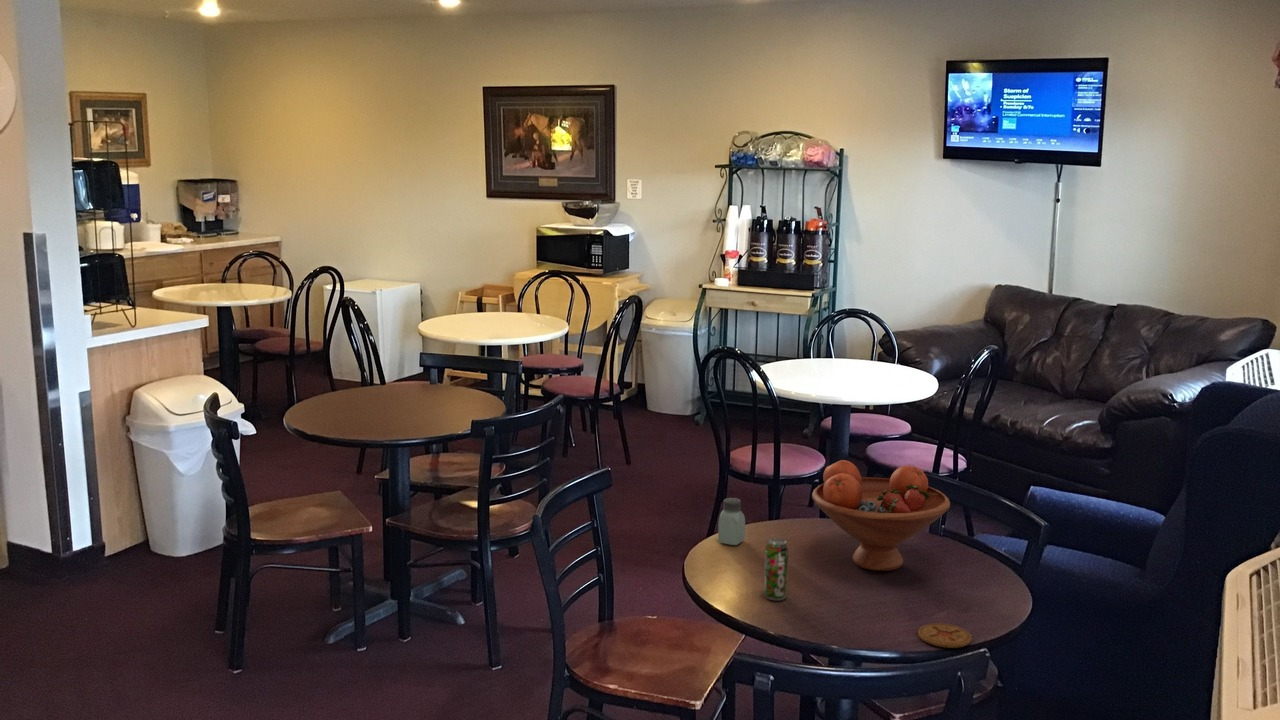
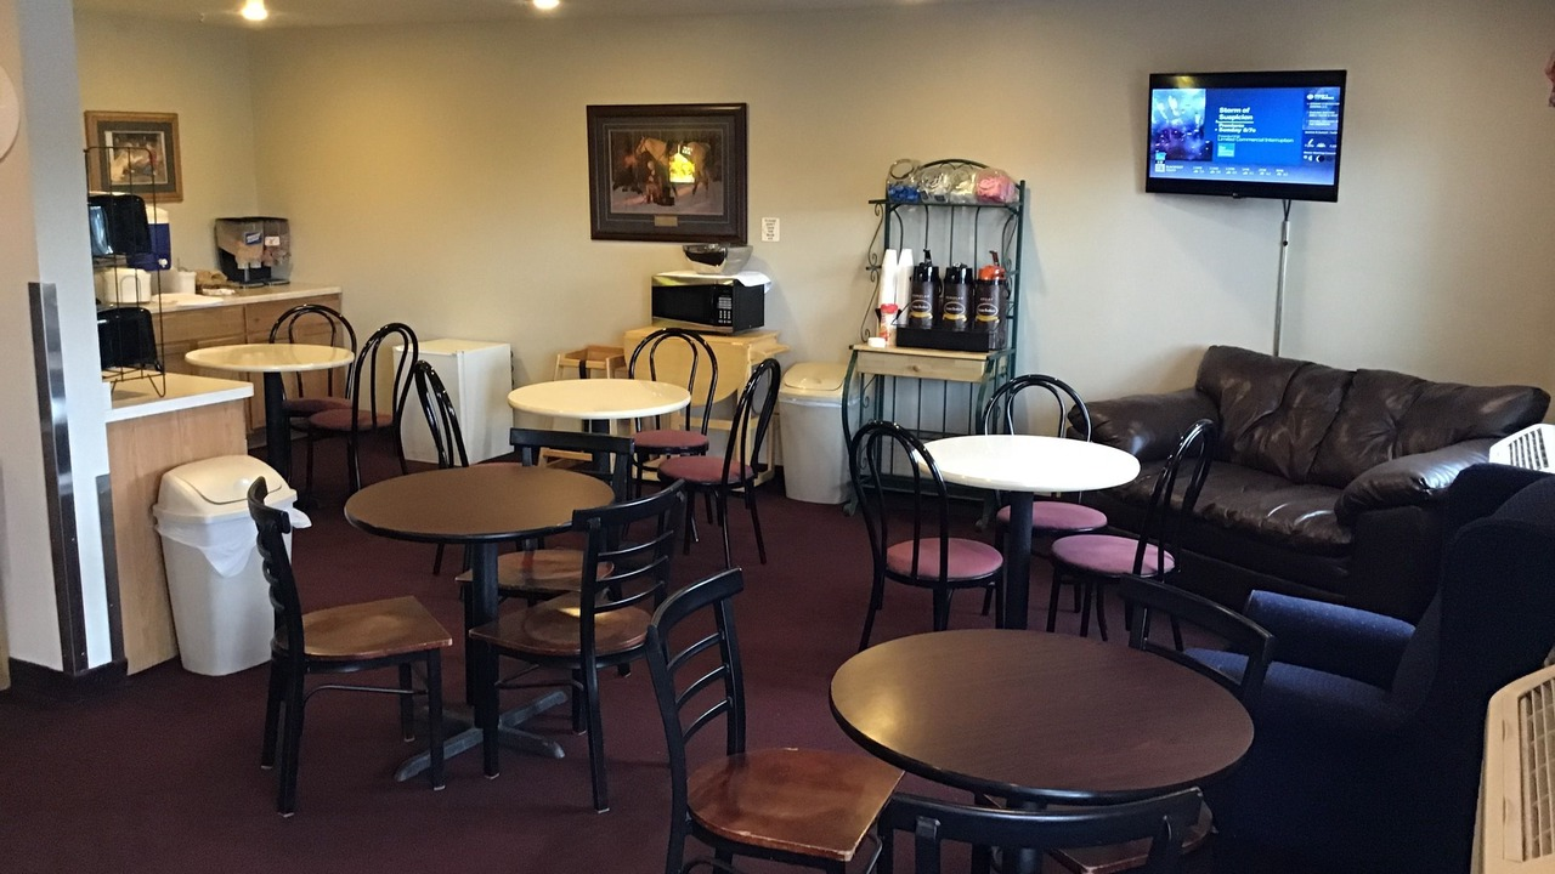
- saltshaker [717,497,746,546]
- beverage can [763,537,789,601]
- fruit bowl [811,459,951,572]
- coaster [917,623,973,649]
